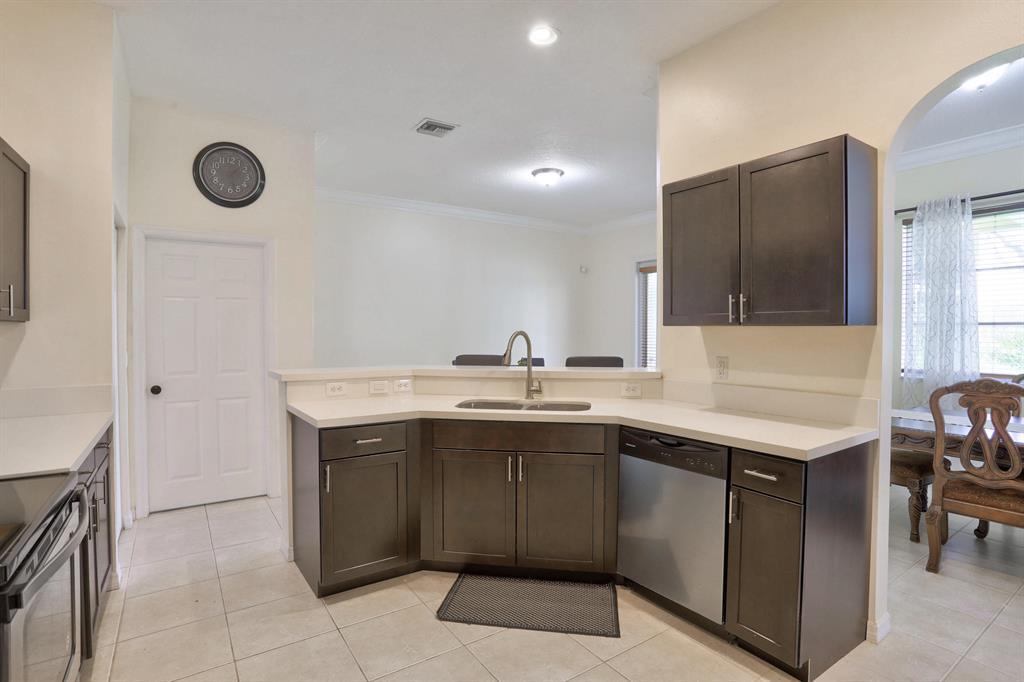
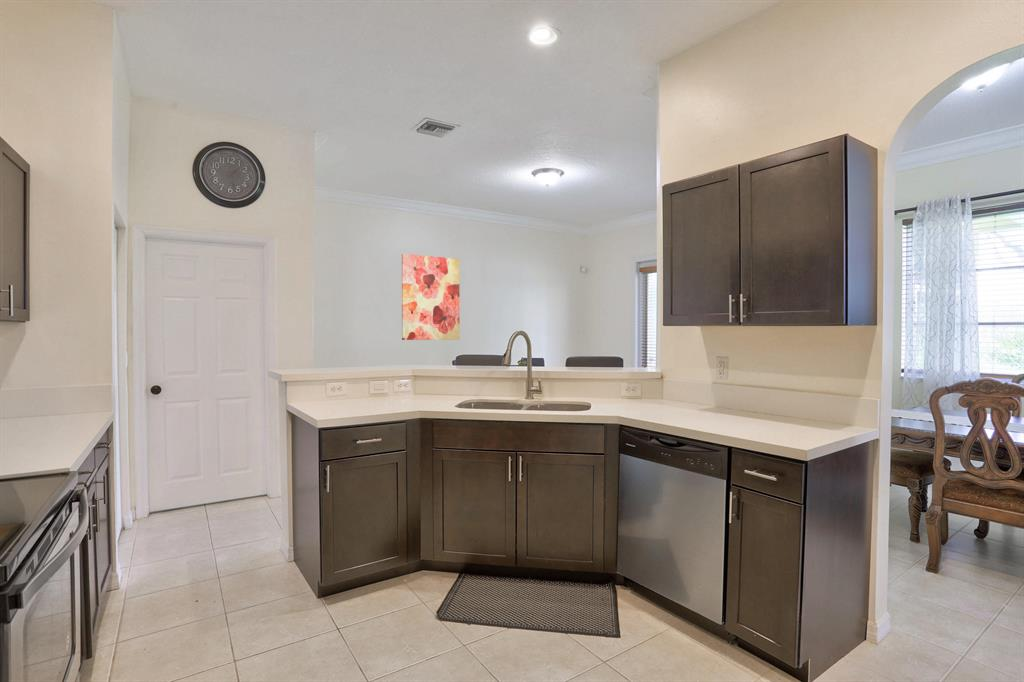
+ wall art [401,253,461,341]
